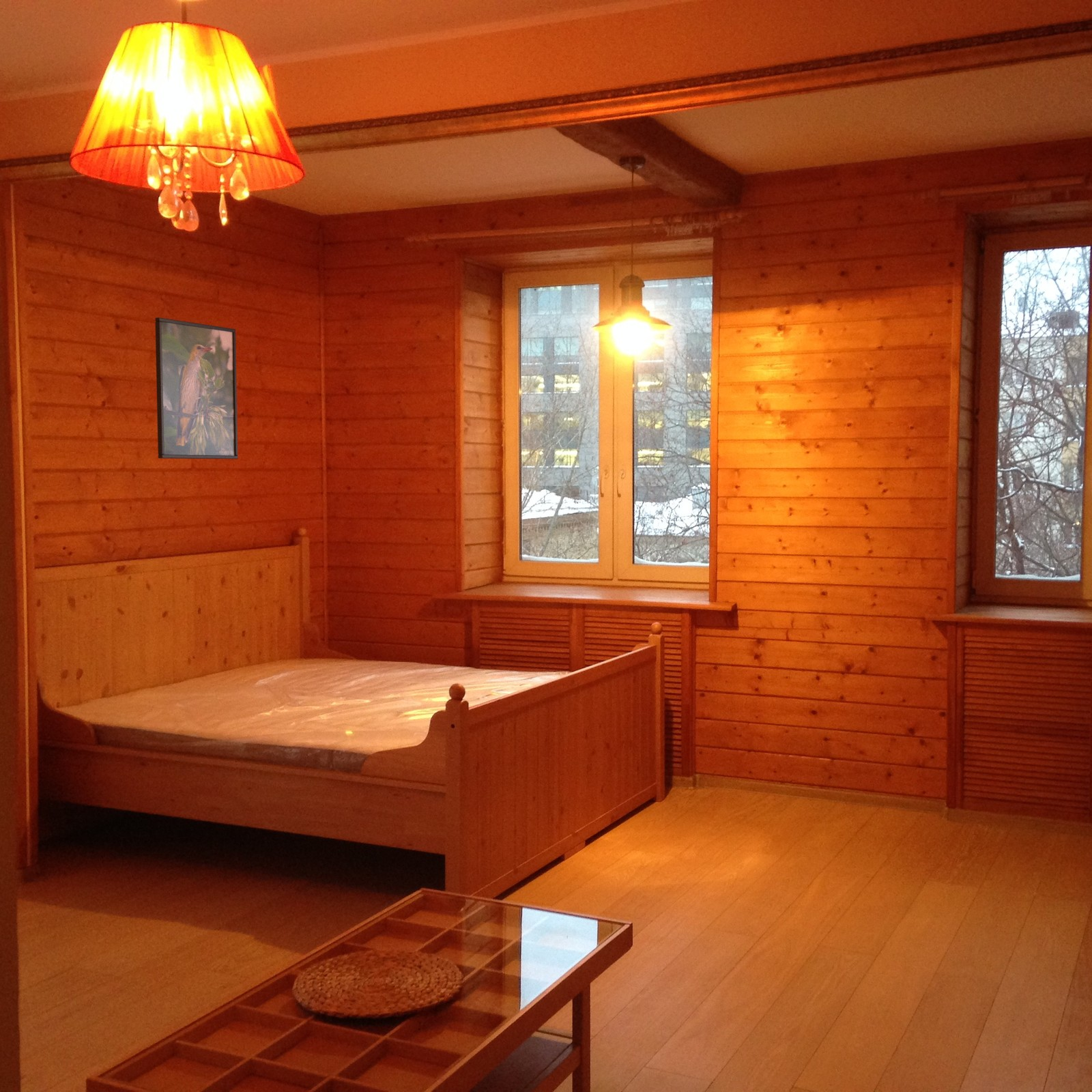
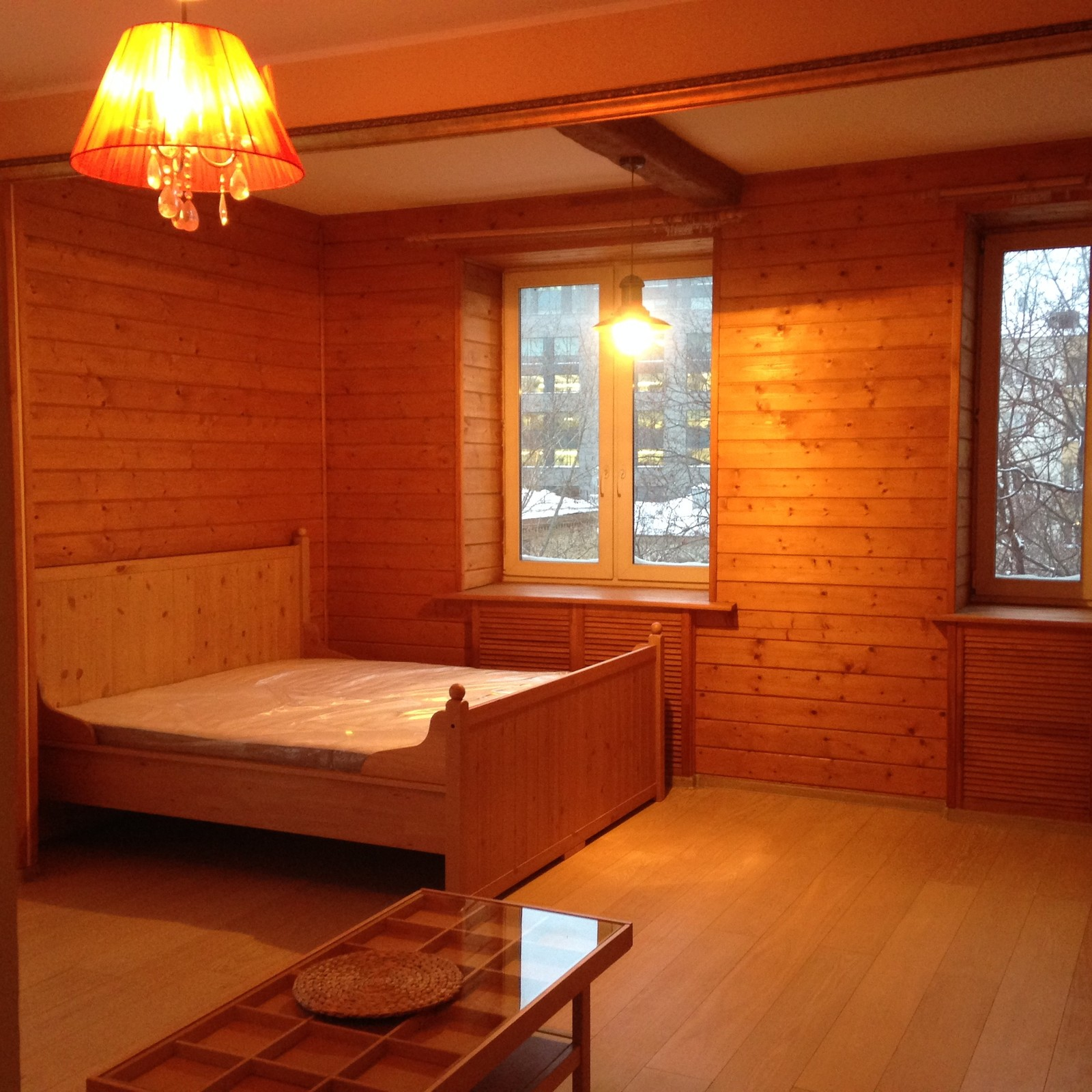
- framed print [154,317,239,460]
